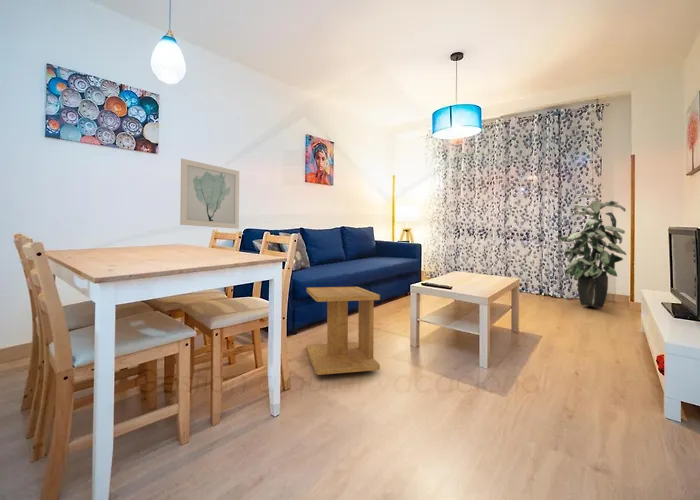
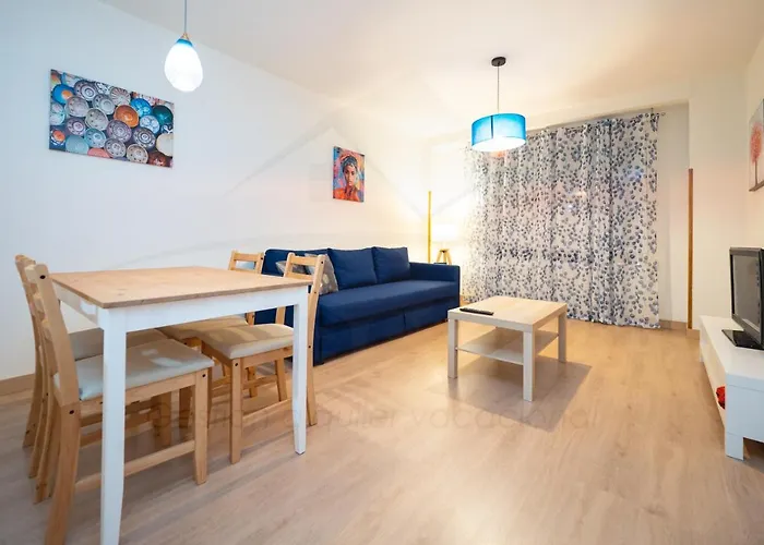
- indoor plant [557,194,628,308]
- side table [305,286,381,376]
- wall art [179,158,240,230]
